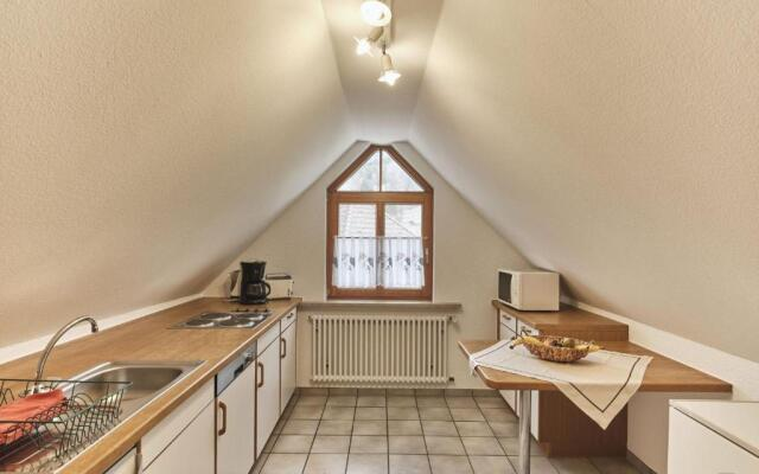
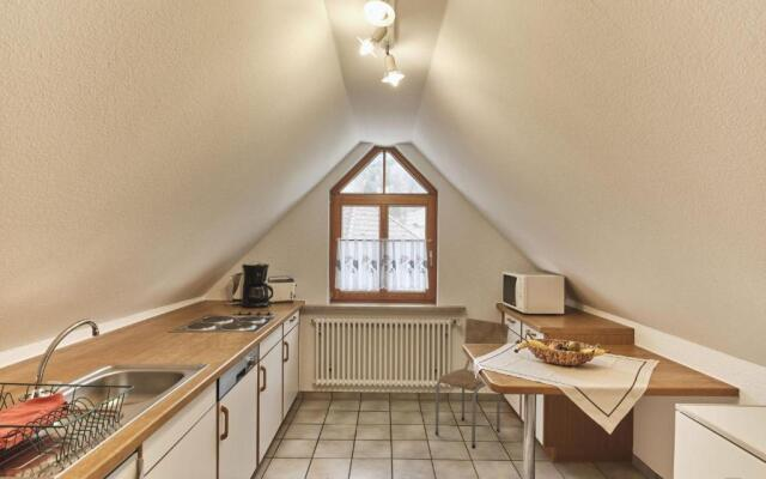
+ dining chair [434,317,510,450]
